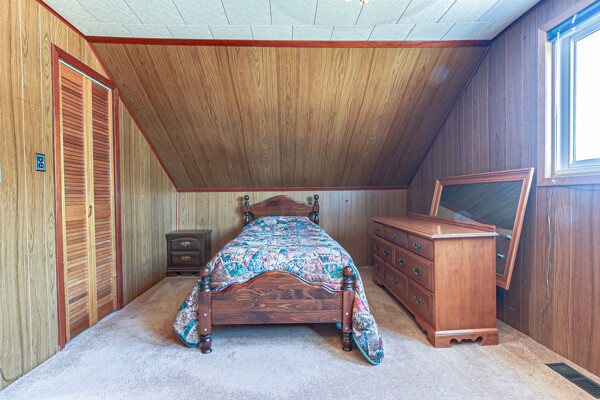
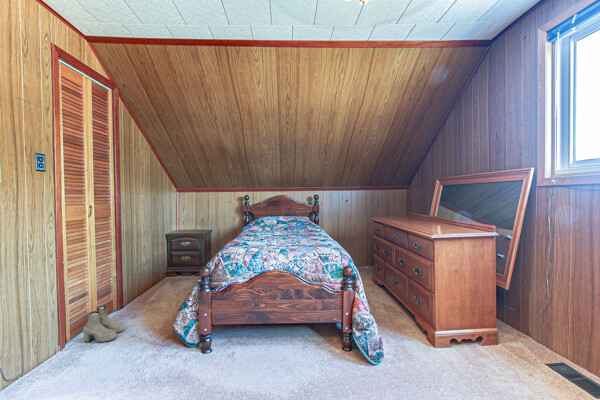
+ boots [82,305,125,343]
